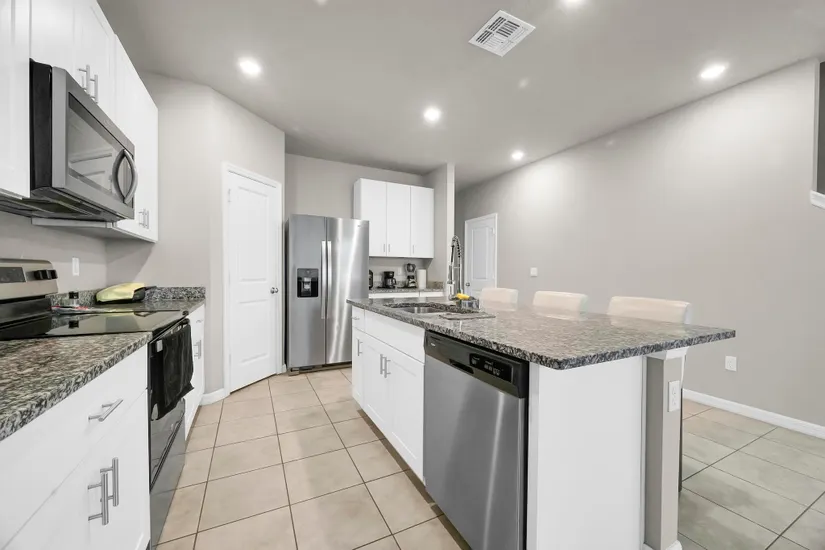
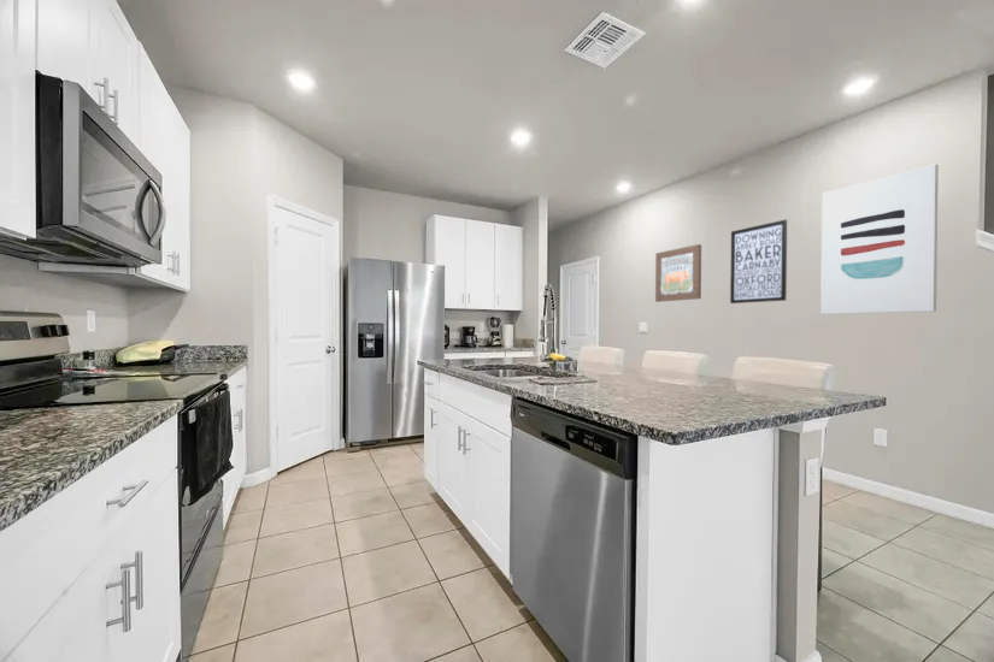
+ wall art [729,219,788,305]
+ wall art [819,162,940,315]
+ wall art [654,243,702,303]
